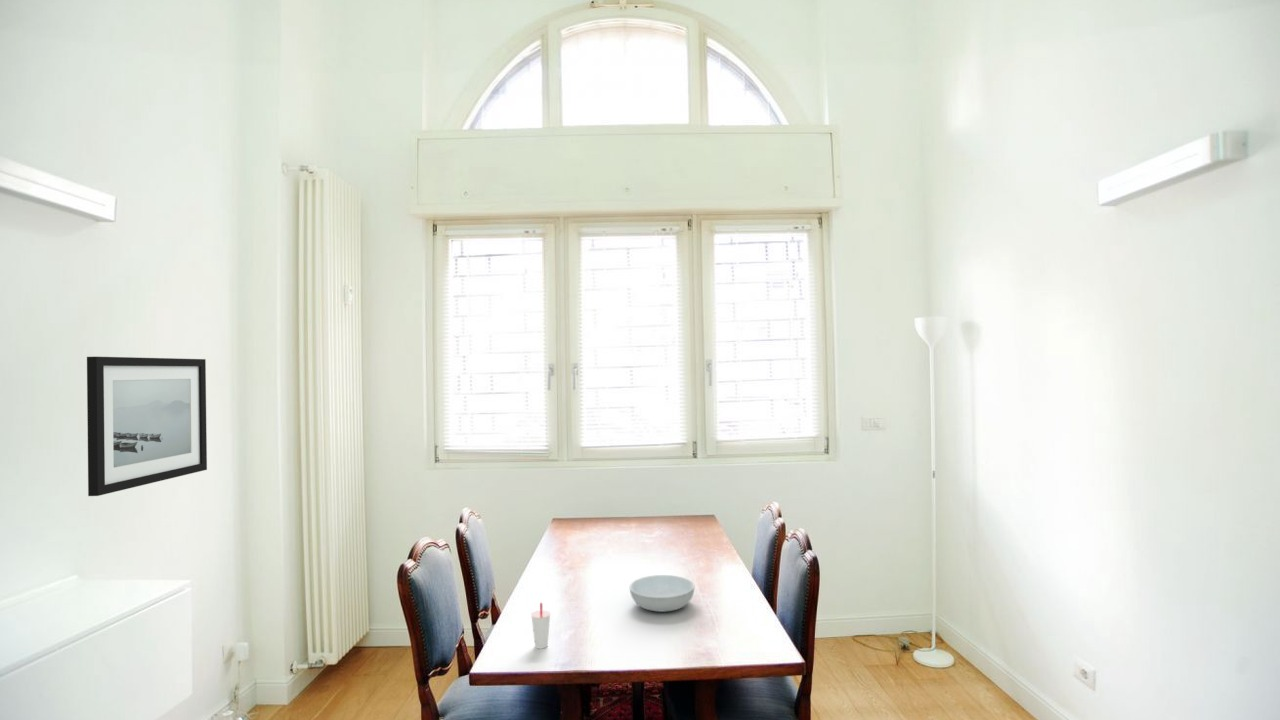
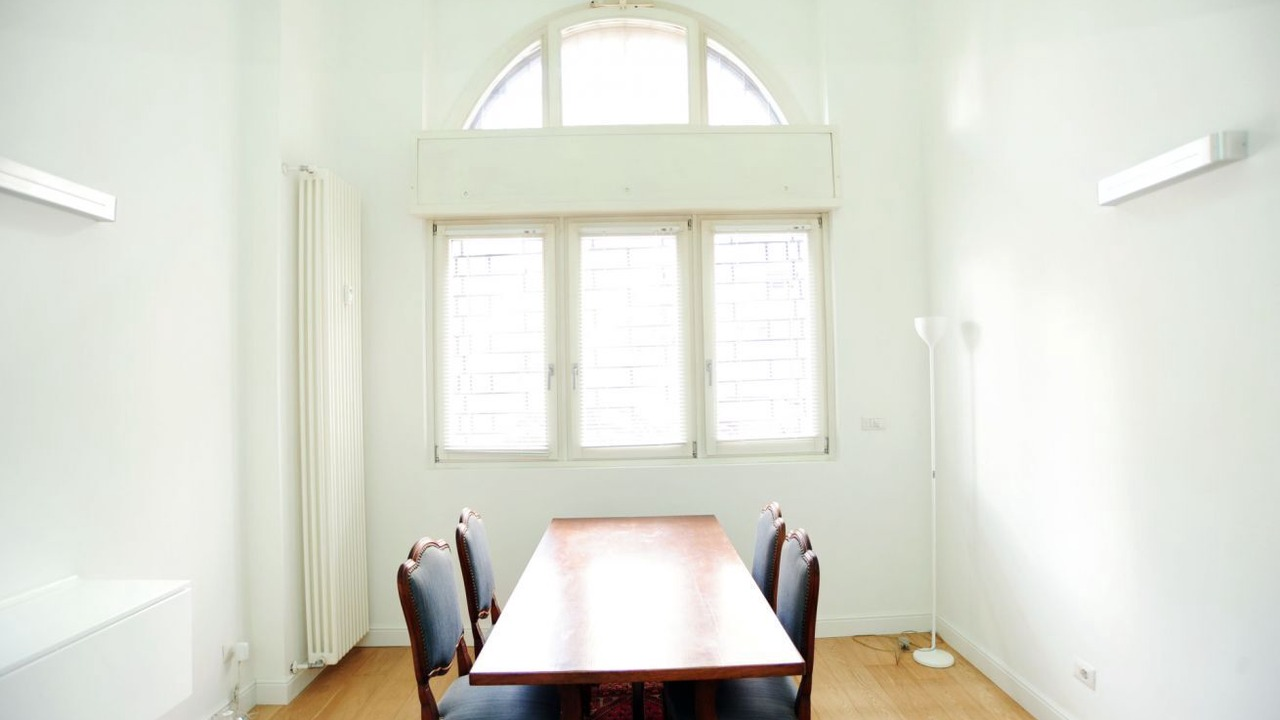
- cup [530,602,552,650]
- serving bowl [629,574,695,613]
- wall art [86,356,208,497]
